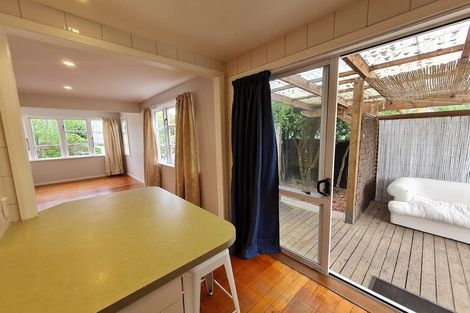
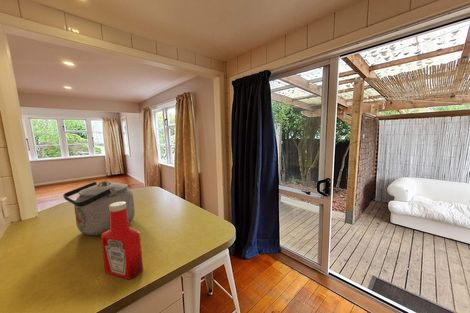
+ kettle [62,180,136,236]
+ soap bottle [100,202,144,280]
